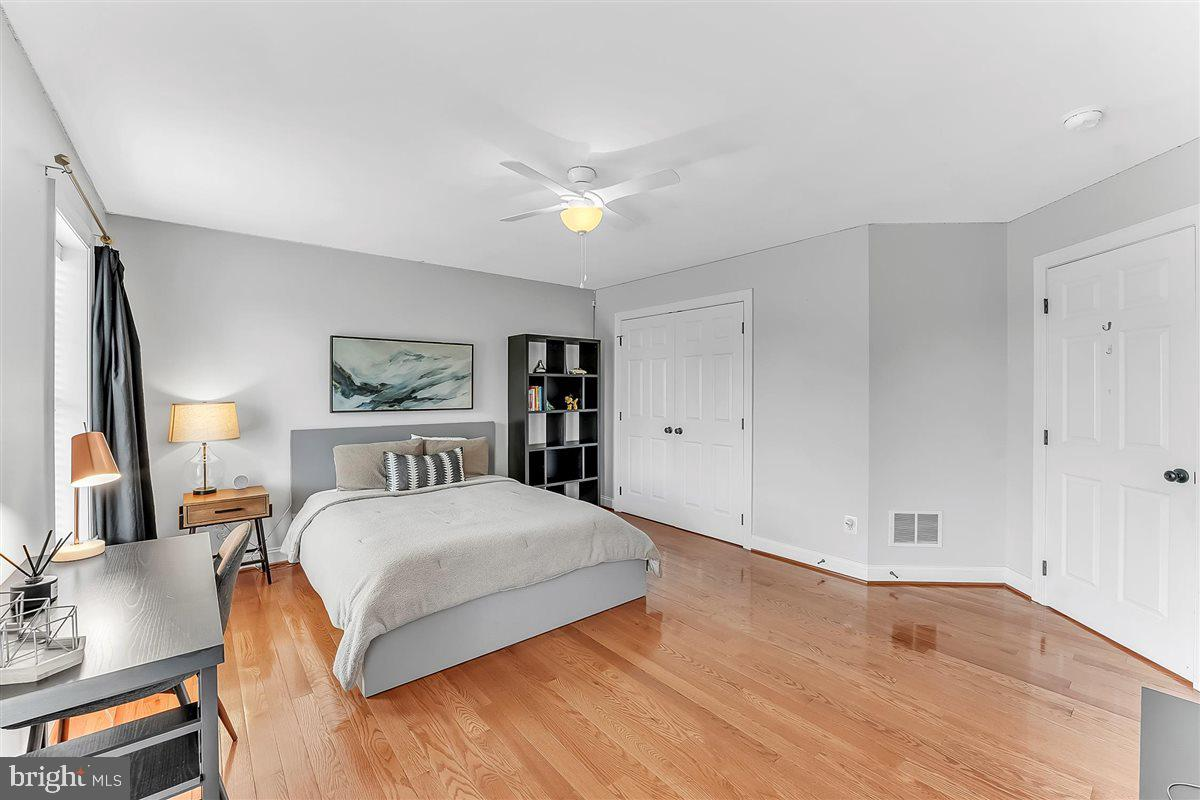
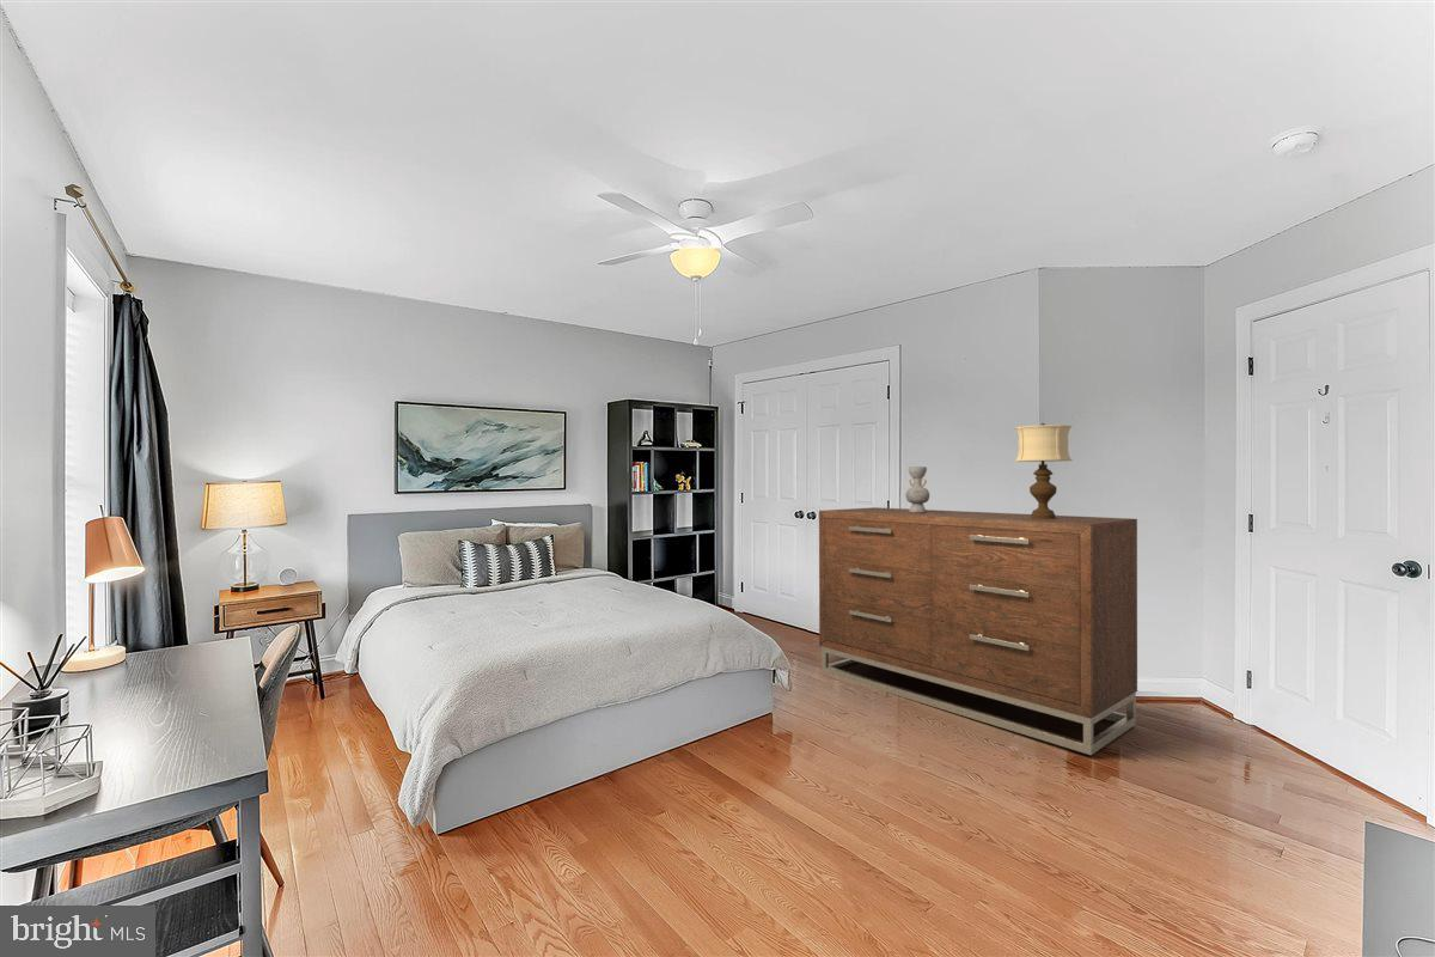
+ dresser [818,506,1138,756]
+ table lamp [1014,422,1074,519]
+ decorative vase [904,465,930,513]
